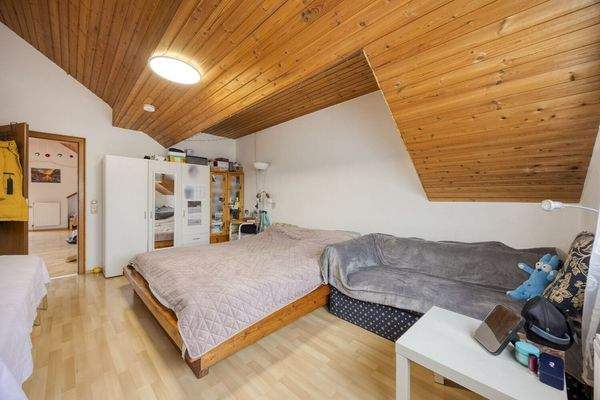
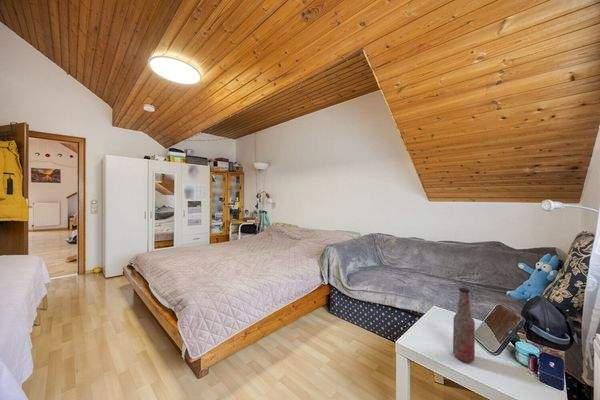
+ bottle [452,287,476,363]
